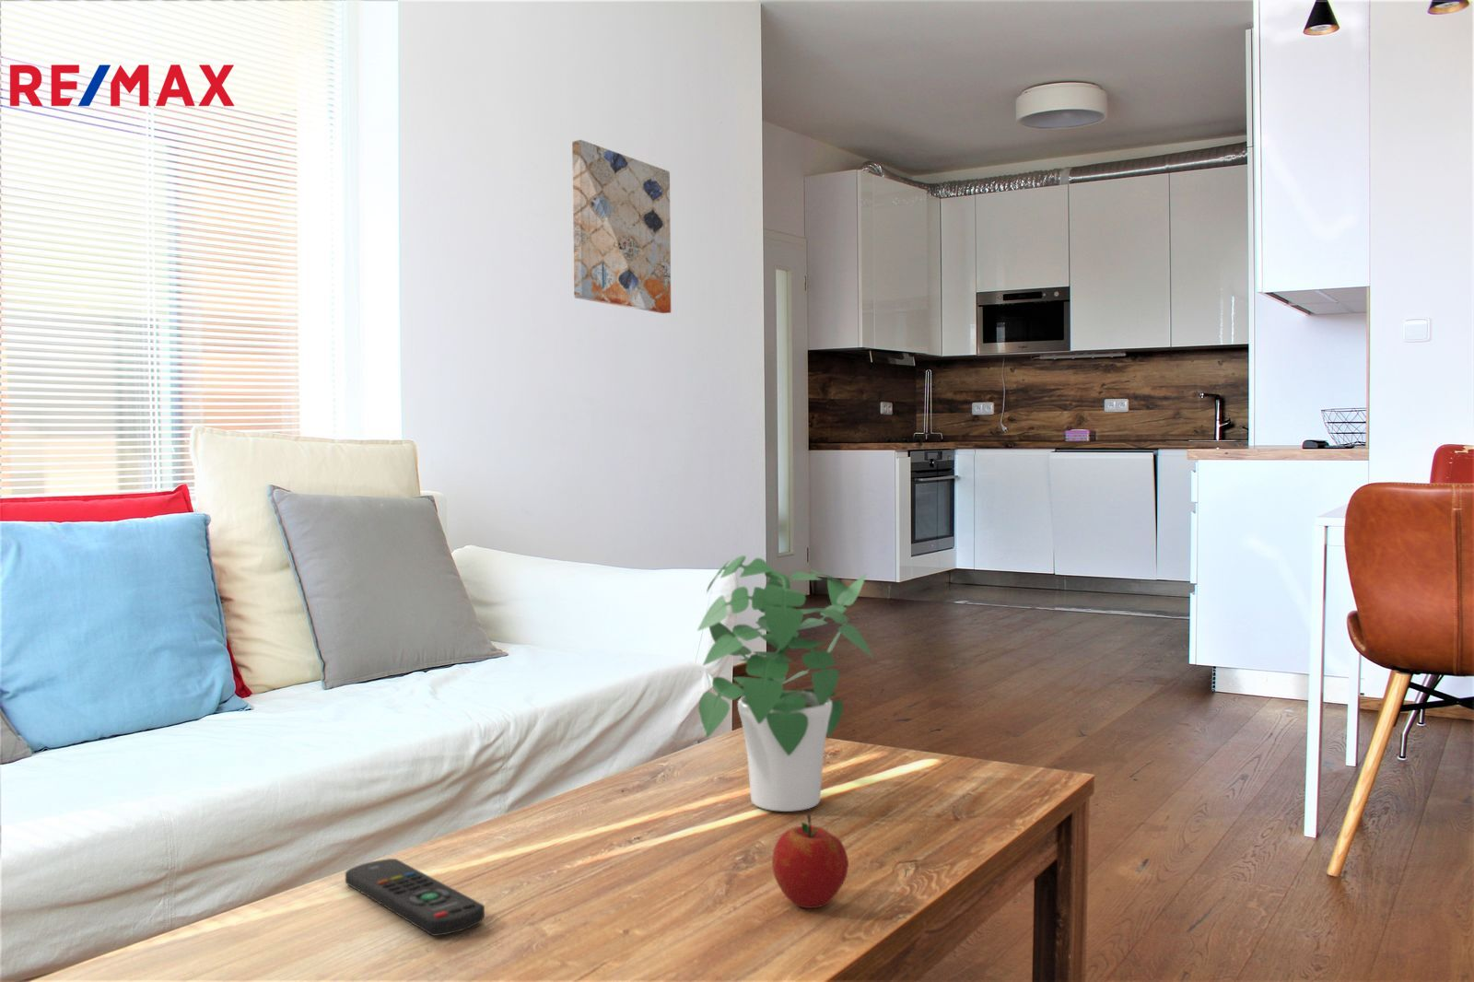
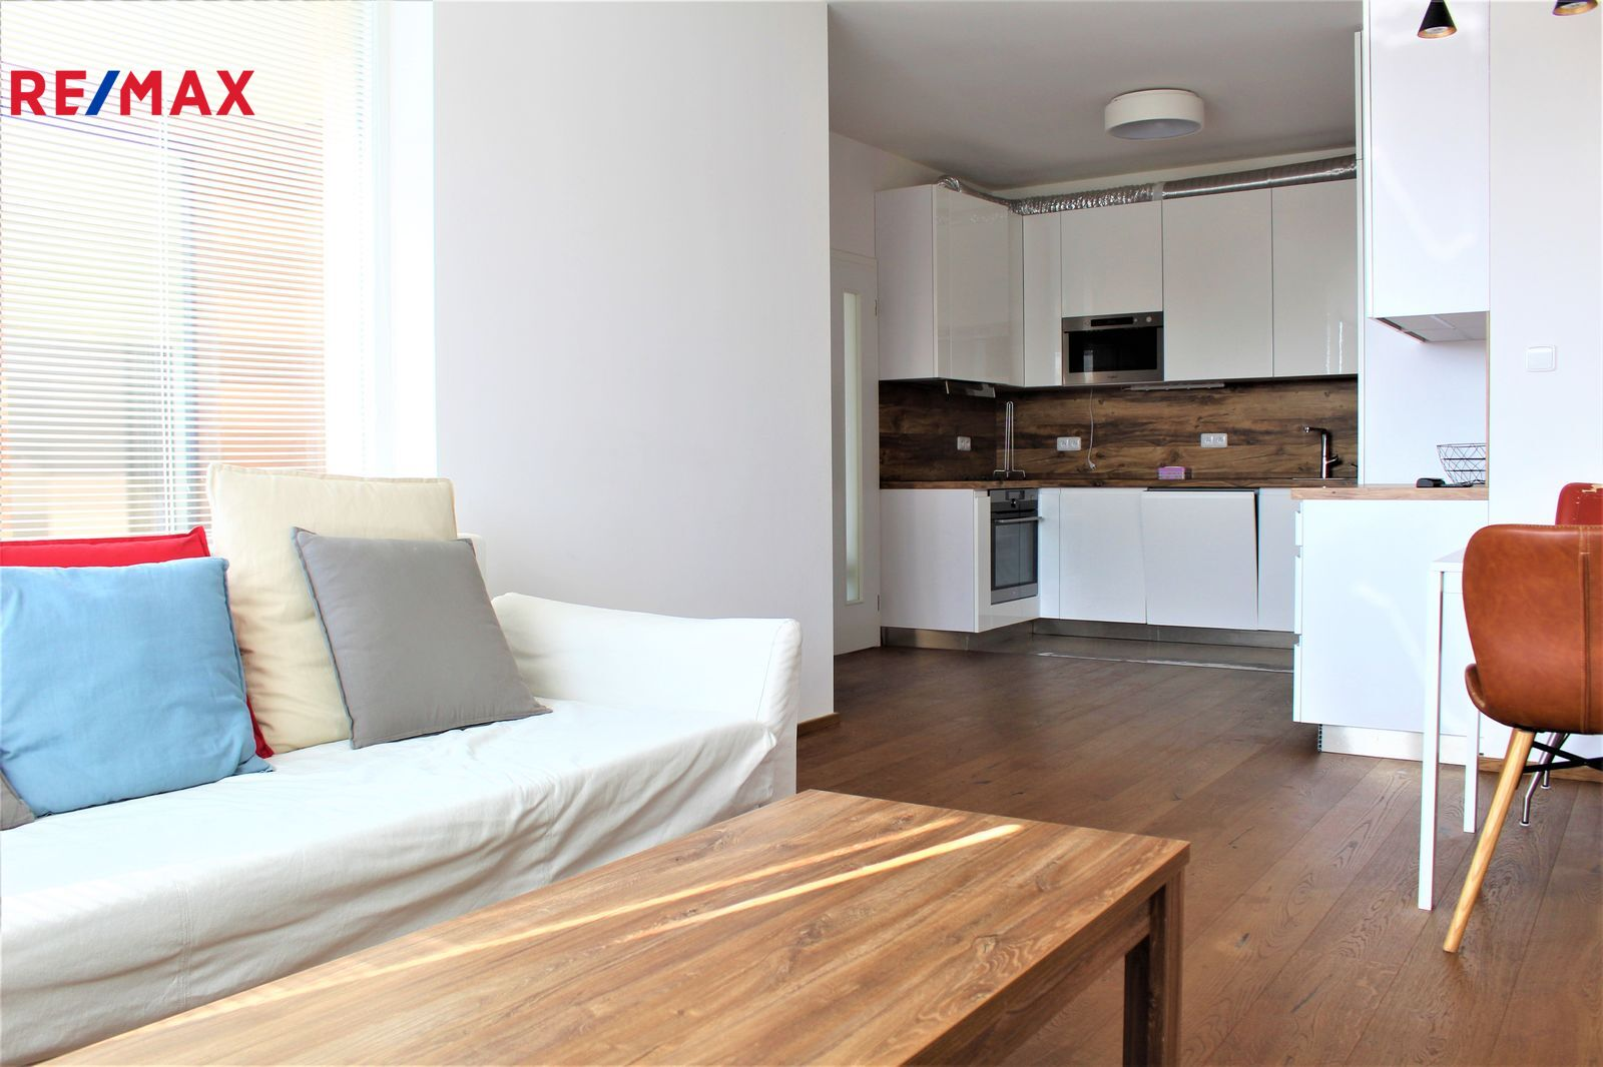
- remote control [344,858,485,937]
- apple [772,813,849,910]
- potted plant [697,555,875,812]
- wall art [571,139,672,315]
